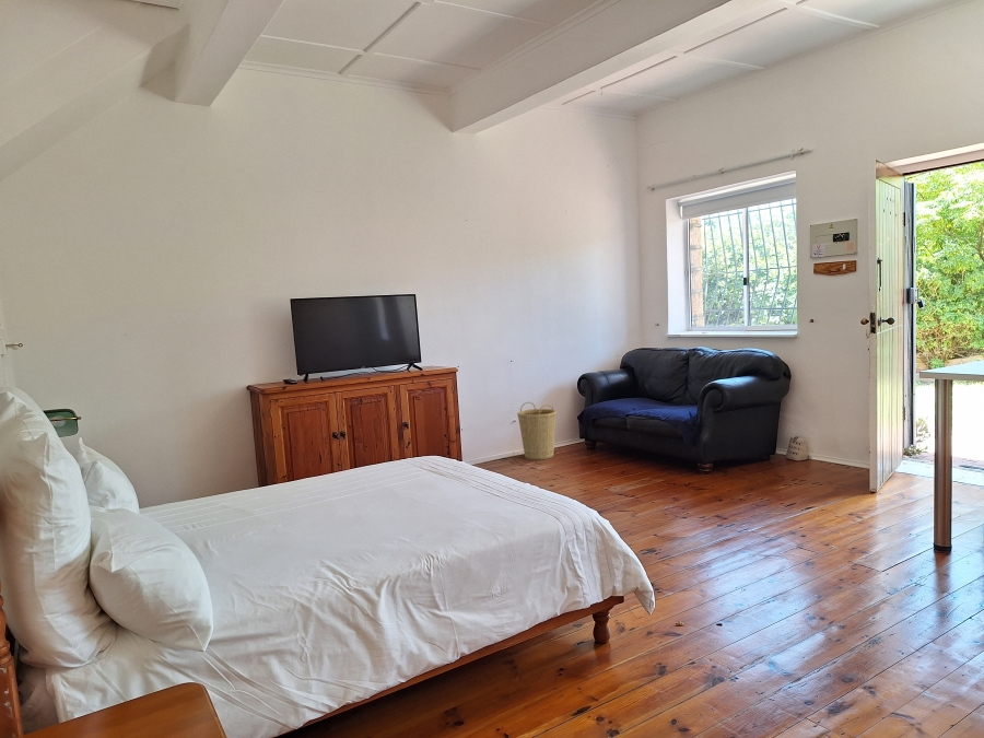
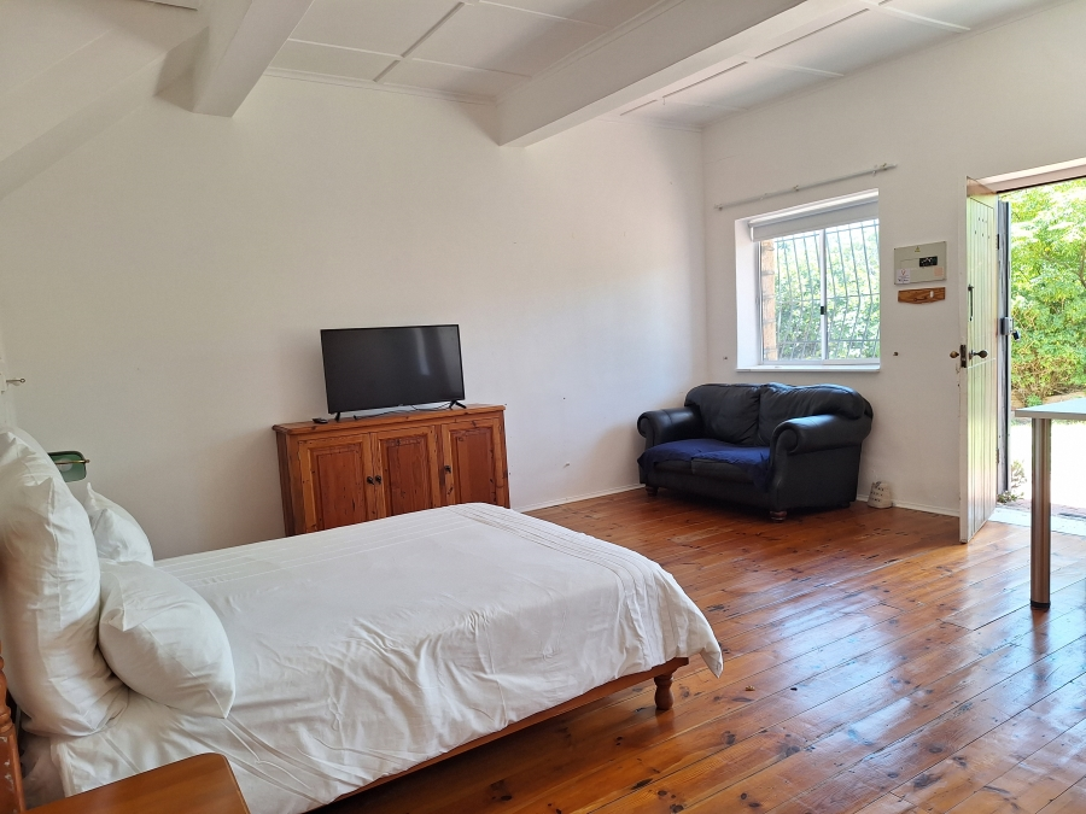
- basket [516,401,558,461]
